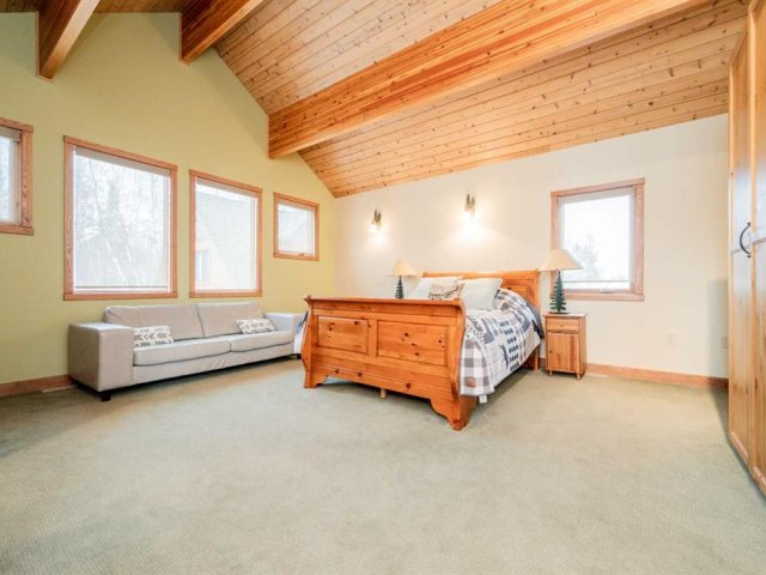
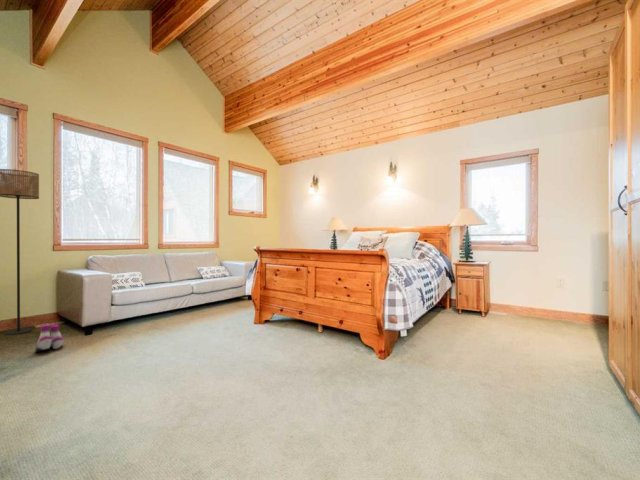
+ boots [34,324,65,353]
+ floor lamp [0,168,40,336]
